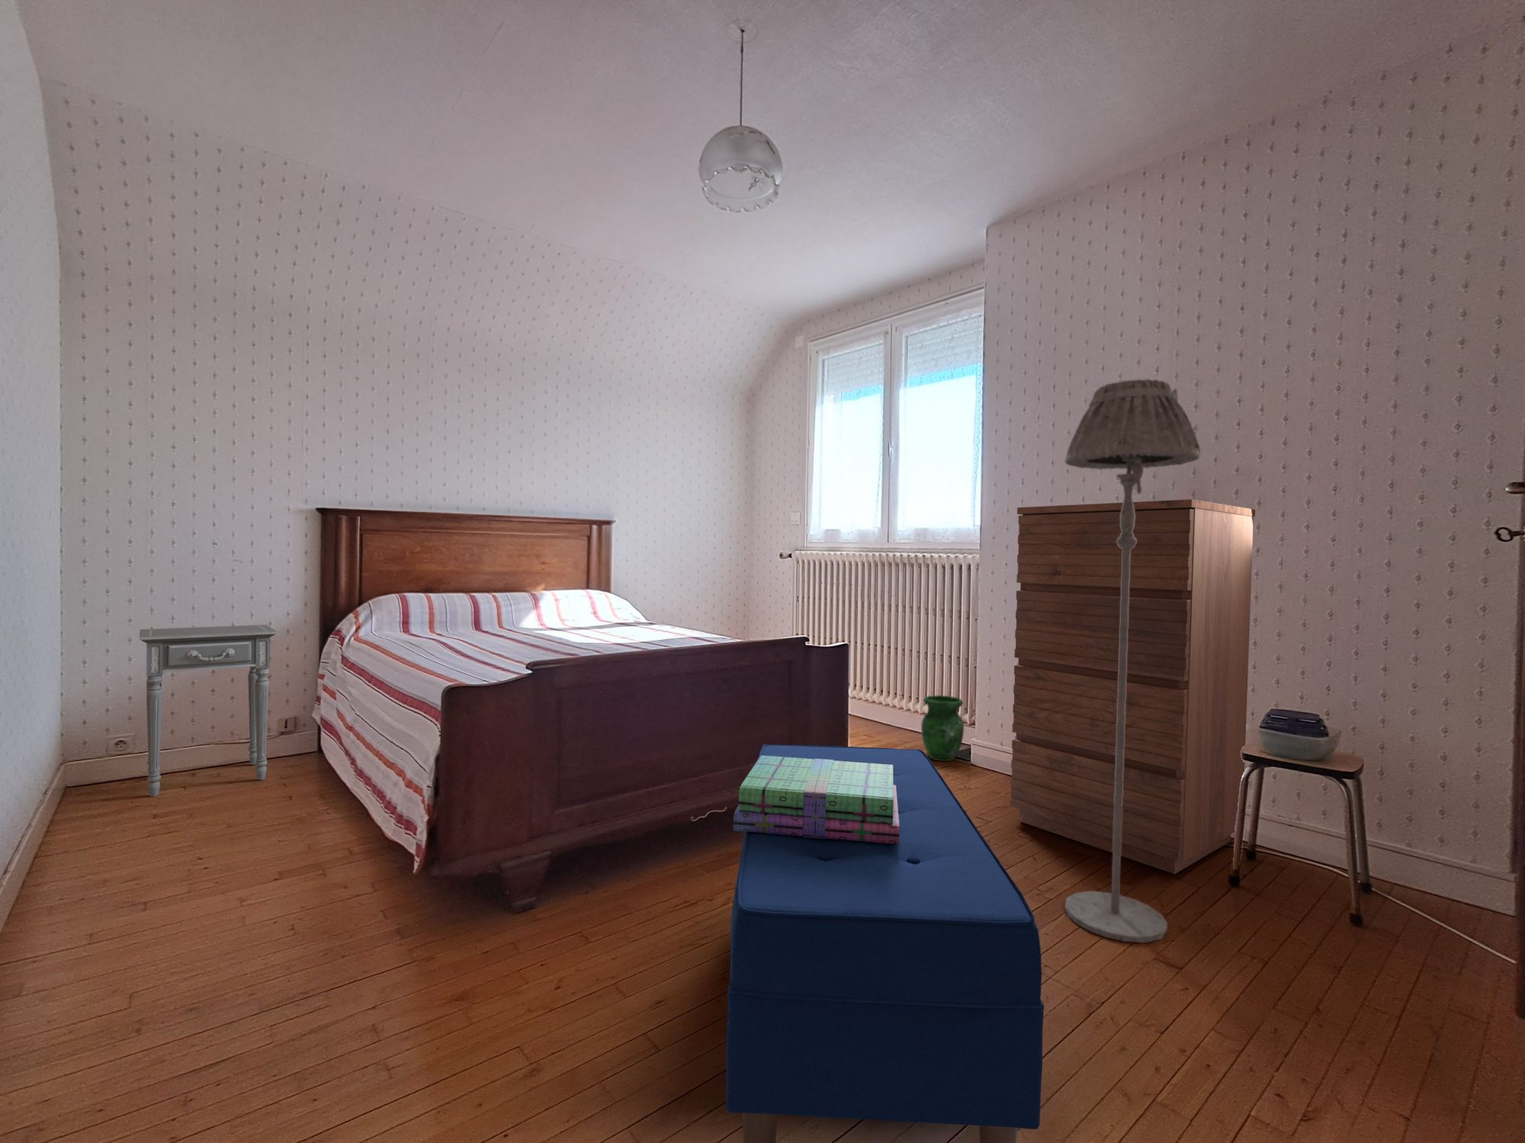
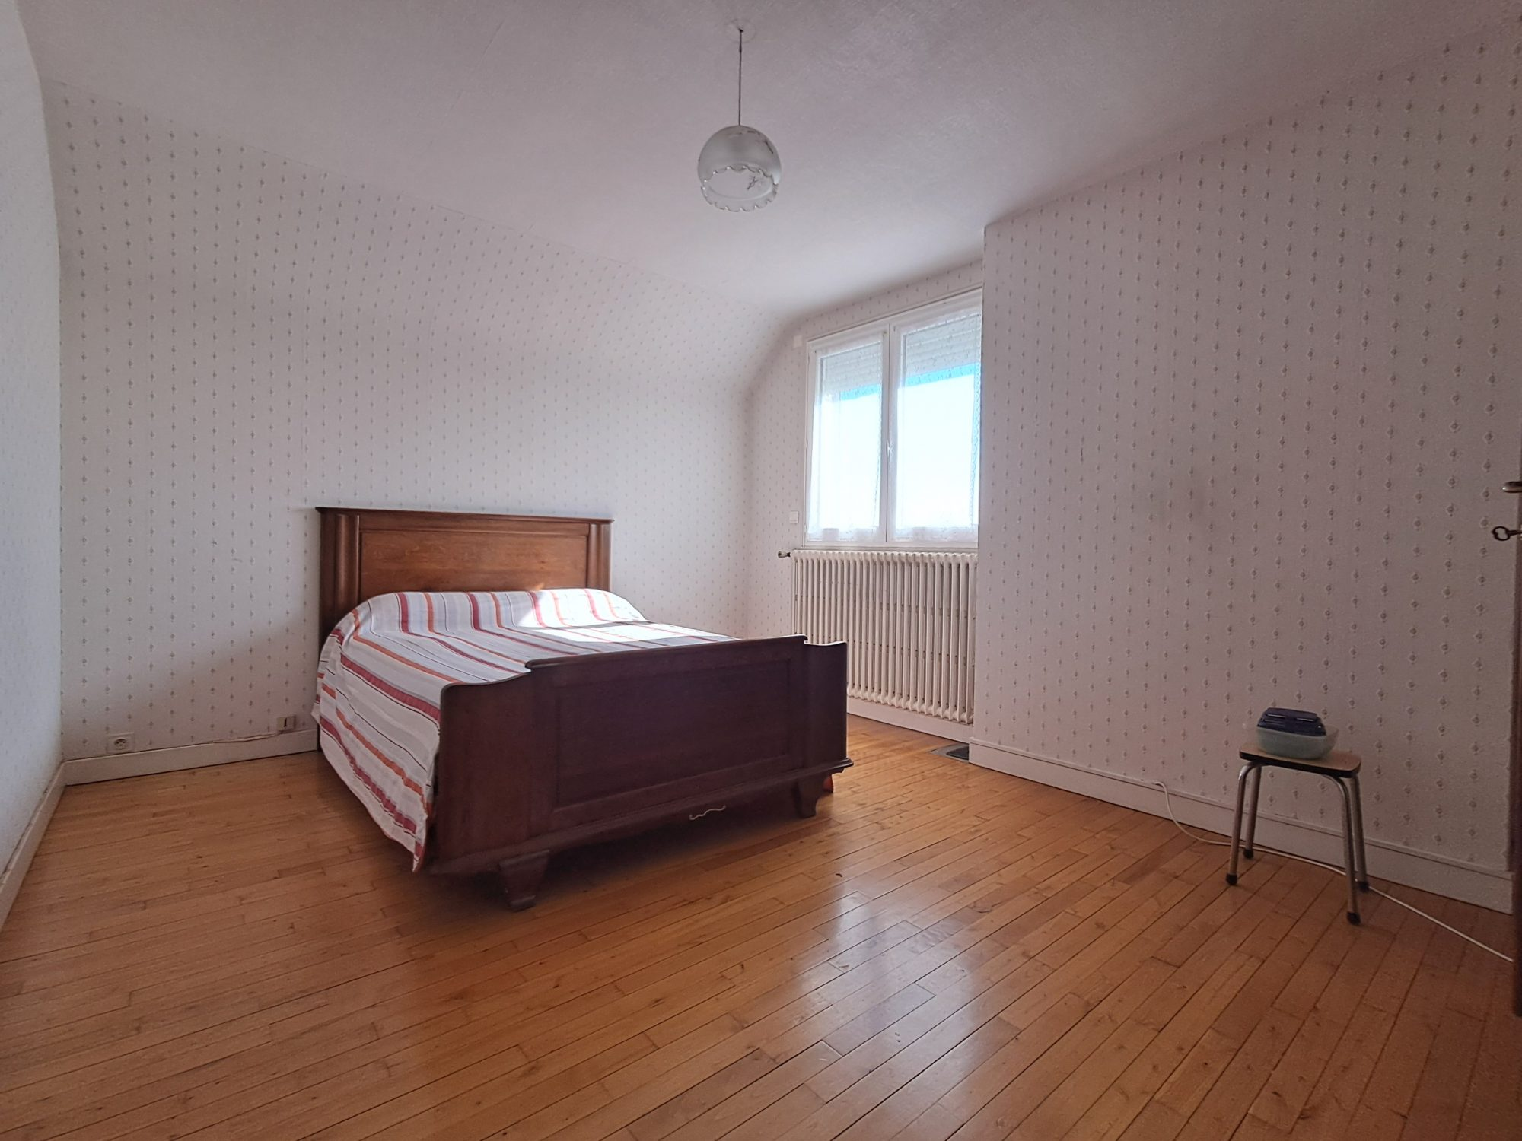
- dresser [1010,498,1256,875]
- side table [139,624,277,797]
- vase [920,695,964,762]
- floor lamp [1064,378,1201,944]
- bench [725,743,1045,1143]
- stack of books [732,755,899,844]
